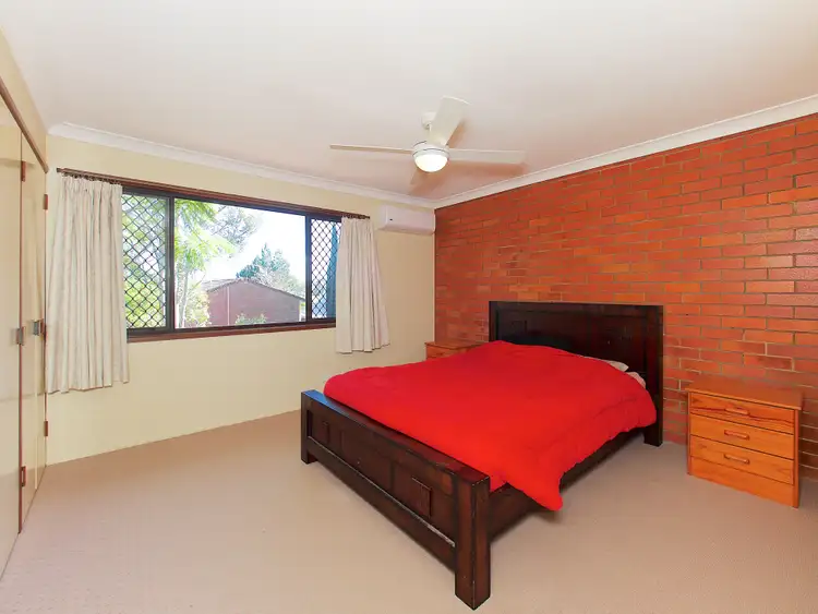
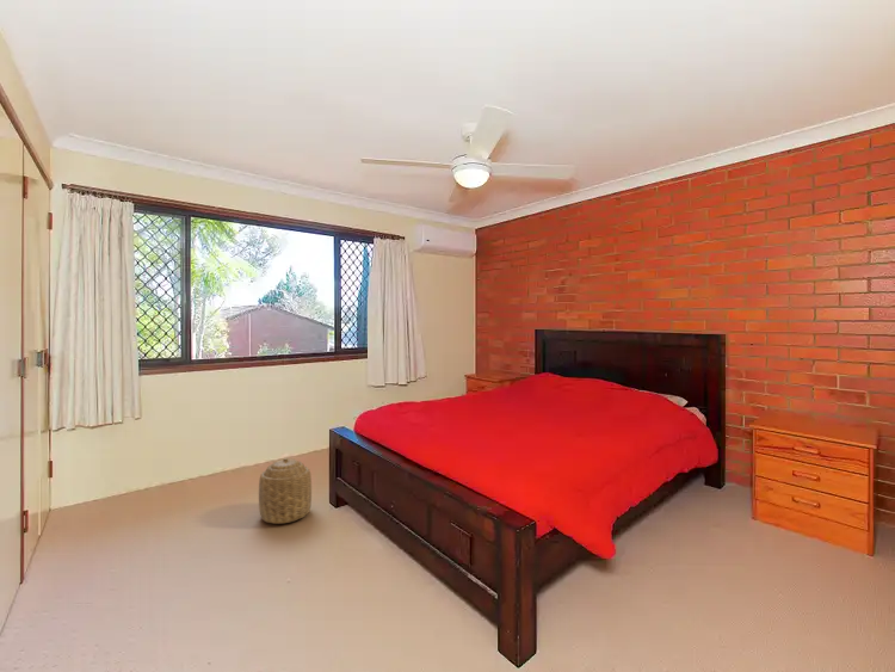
+ basket [258,457,313,525]
